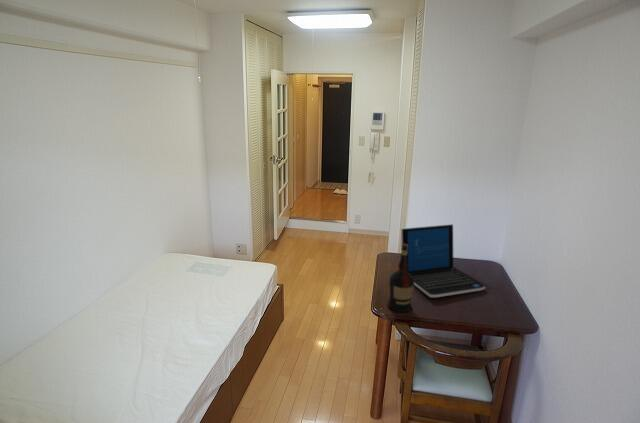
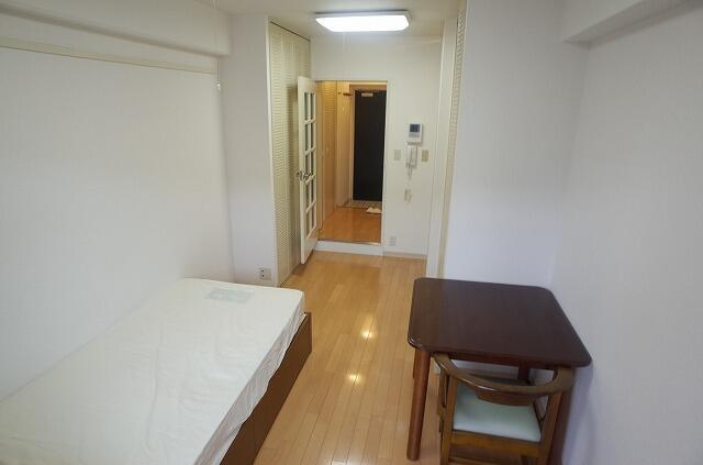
- laptop [400,223,486,298]
- liquor [386,244,415,313]
